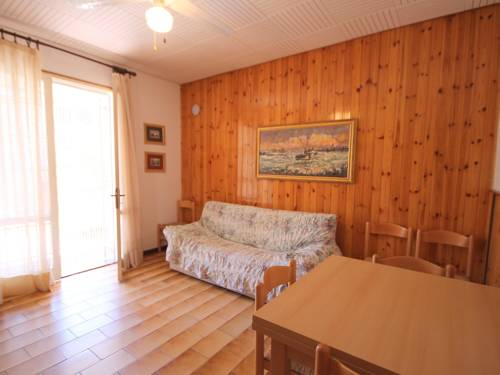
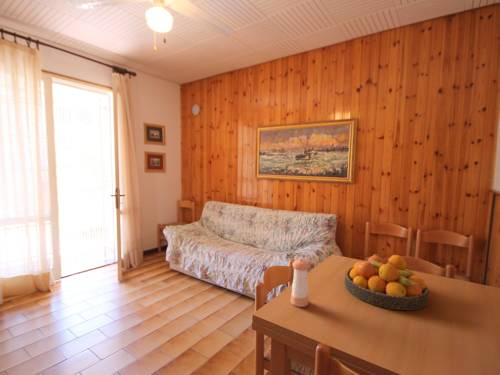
+ fruit bowl [344,254,430,311]
+ pepper shaker [290,258,310,308]
